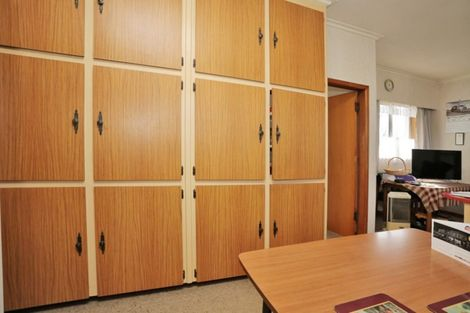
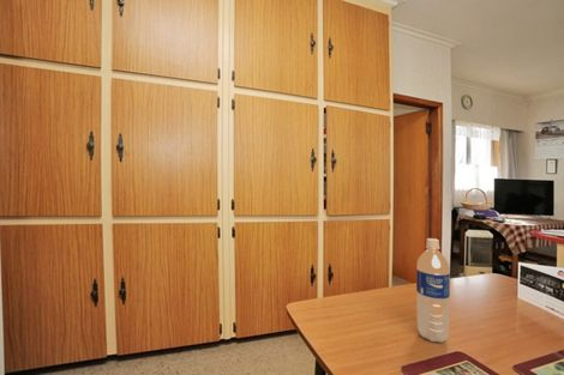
+ water bottle [415,237,451,344]
